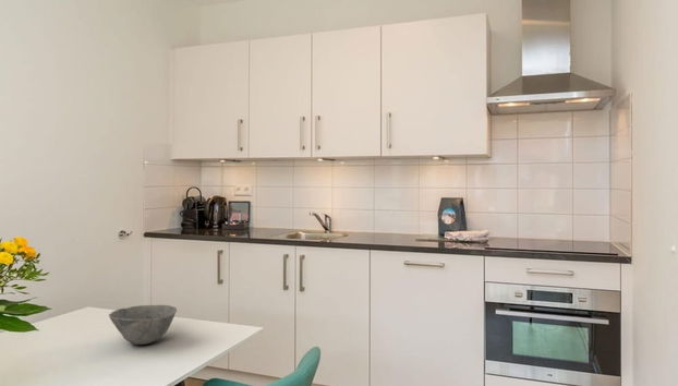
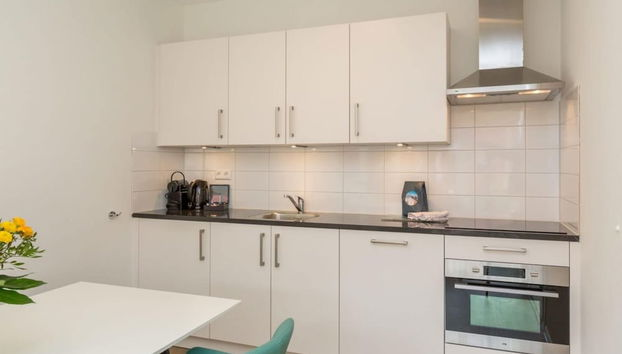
- bowl [108,304,178,346]
